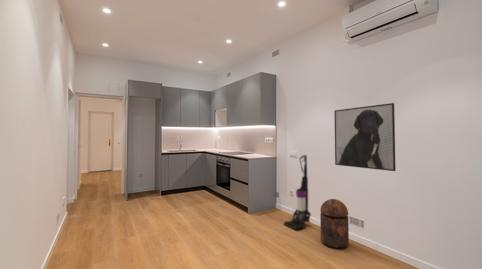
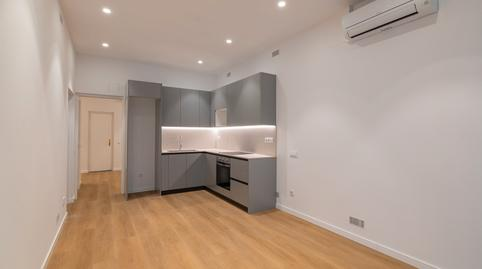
- trash can [319,198,350,250]
- vacuum cleaner [283,154,312,231]
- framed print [333,102,397,172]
